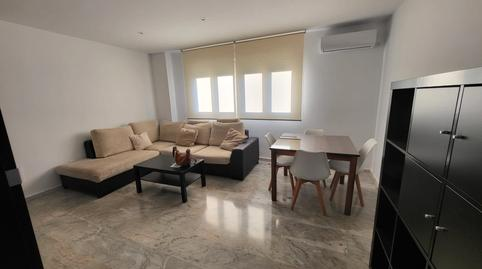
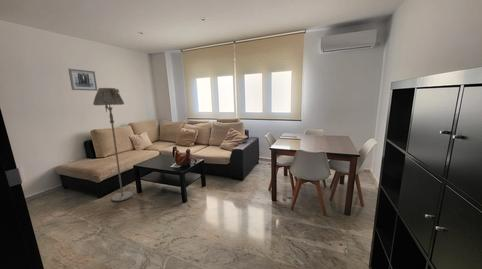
+ floor lamp [92,87,134,202]
+ wall art [67,68,98,92]
